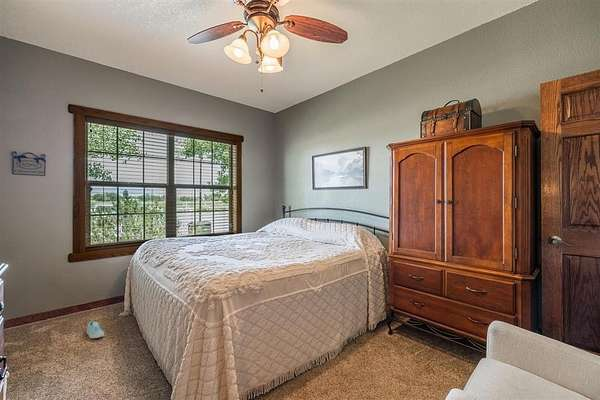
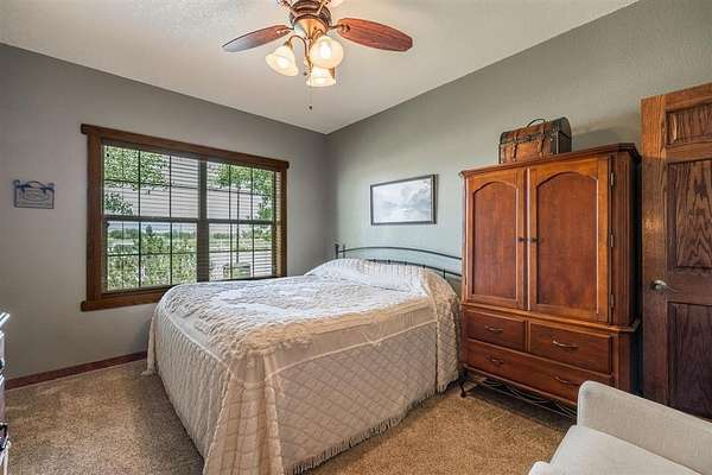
- sneaker [86,320,105,339]
